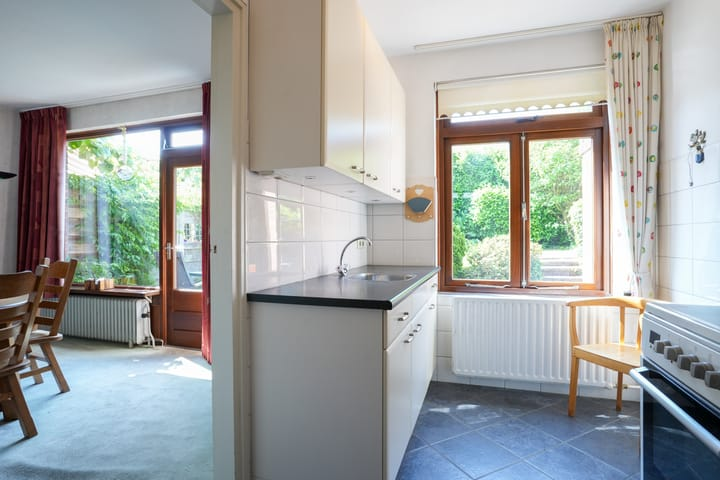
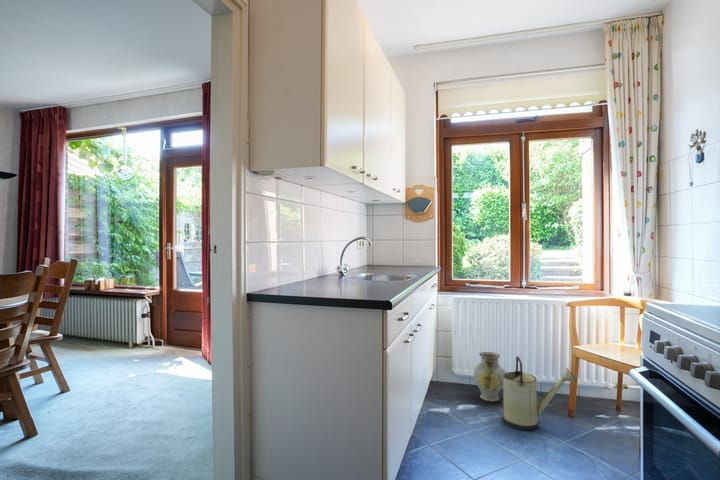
+ watering can [495,355,579,431]
+ ceramic jug [473,351,506,403]
